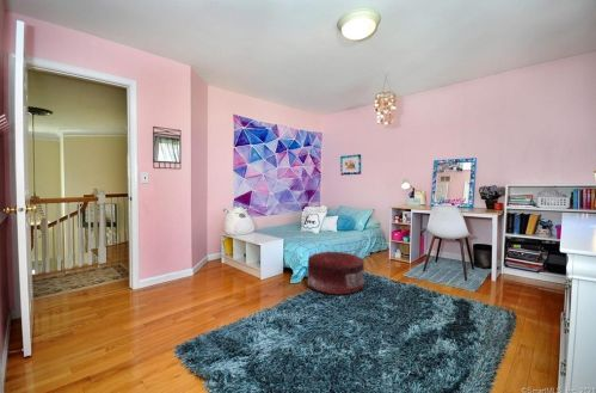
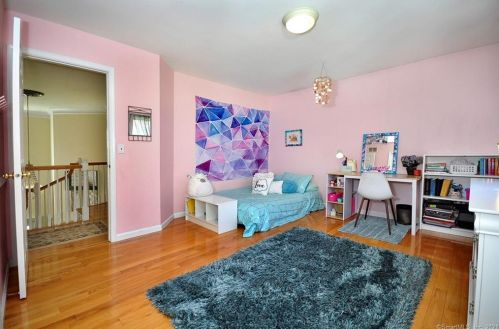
- pouf [306,250,365,296]
